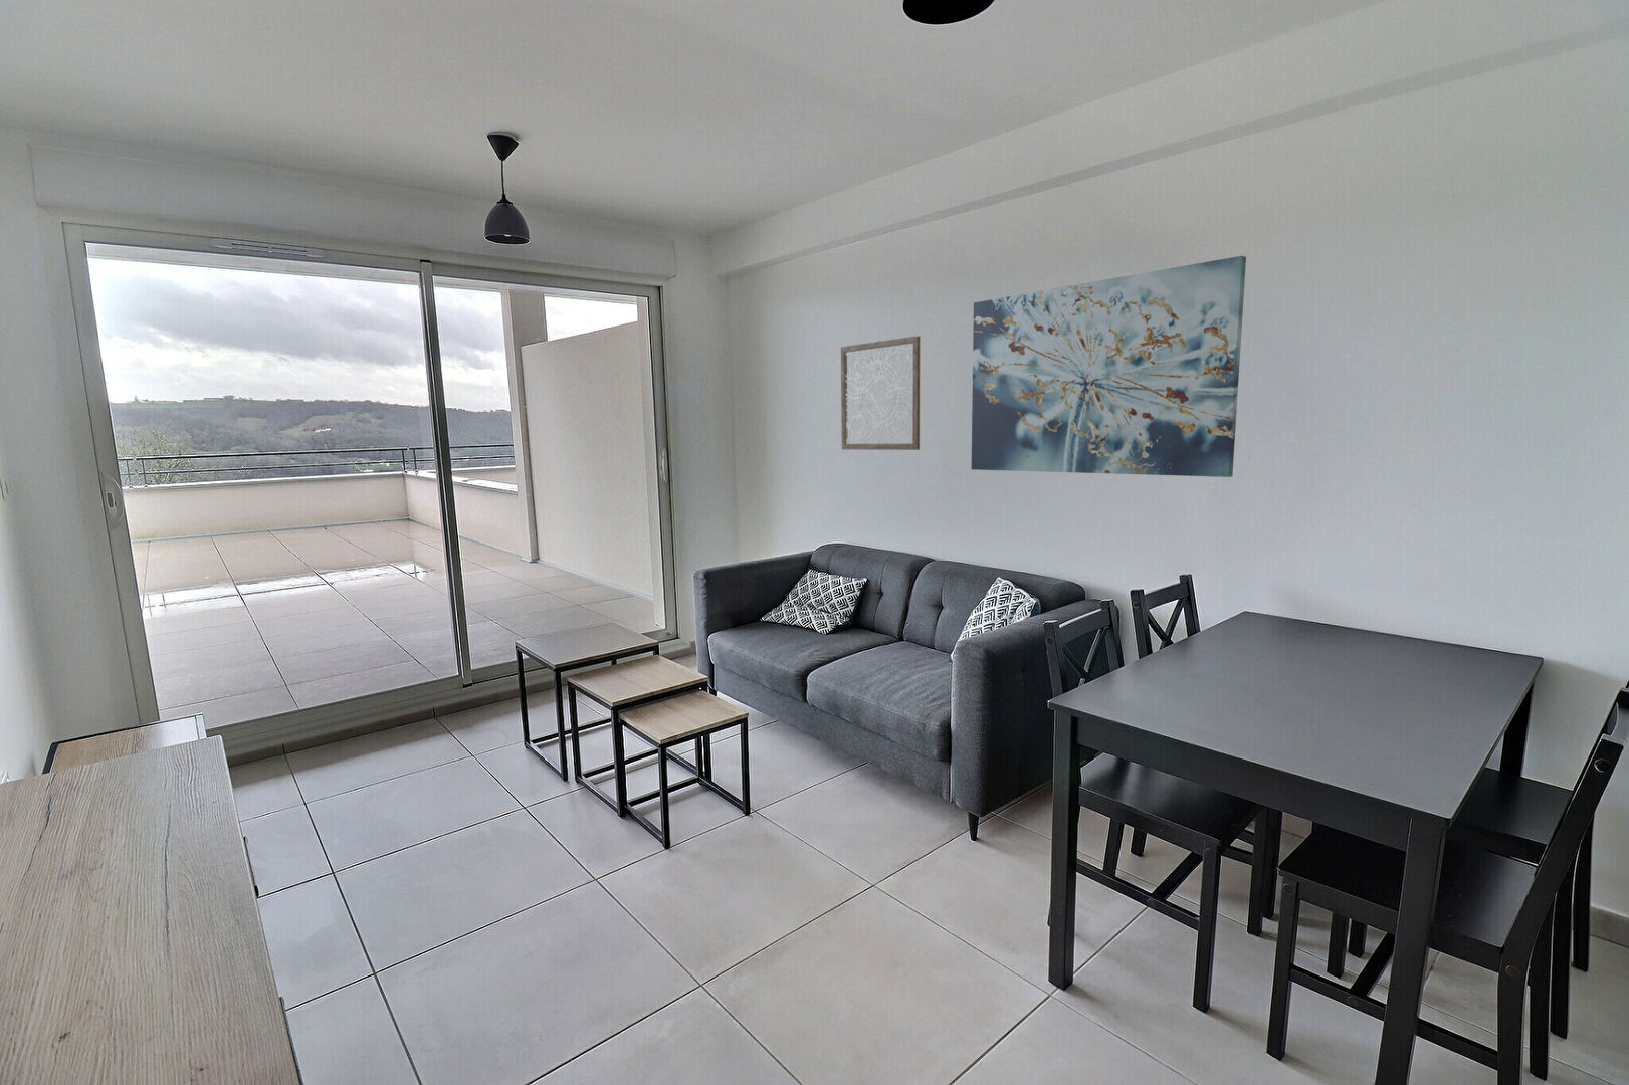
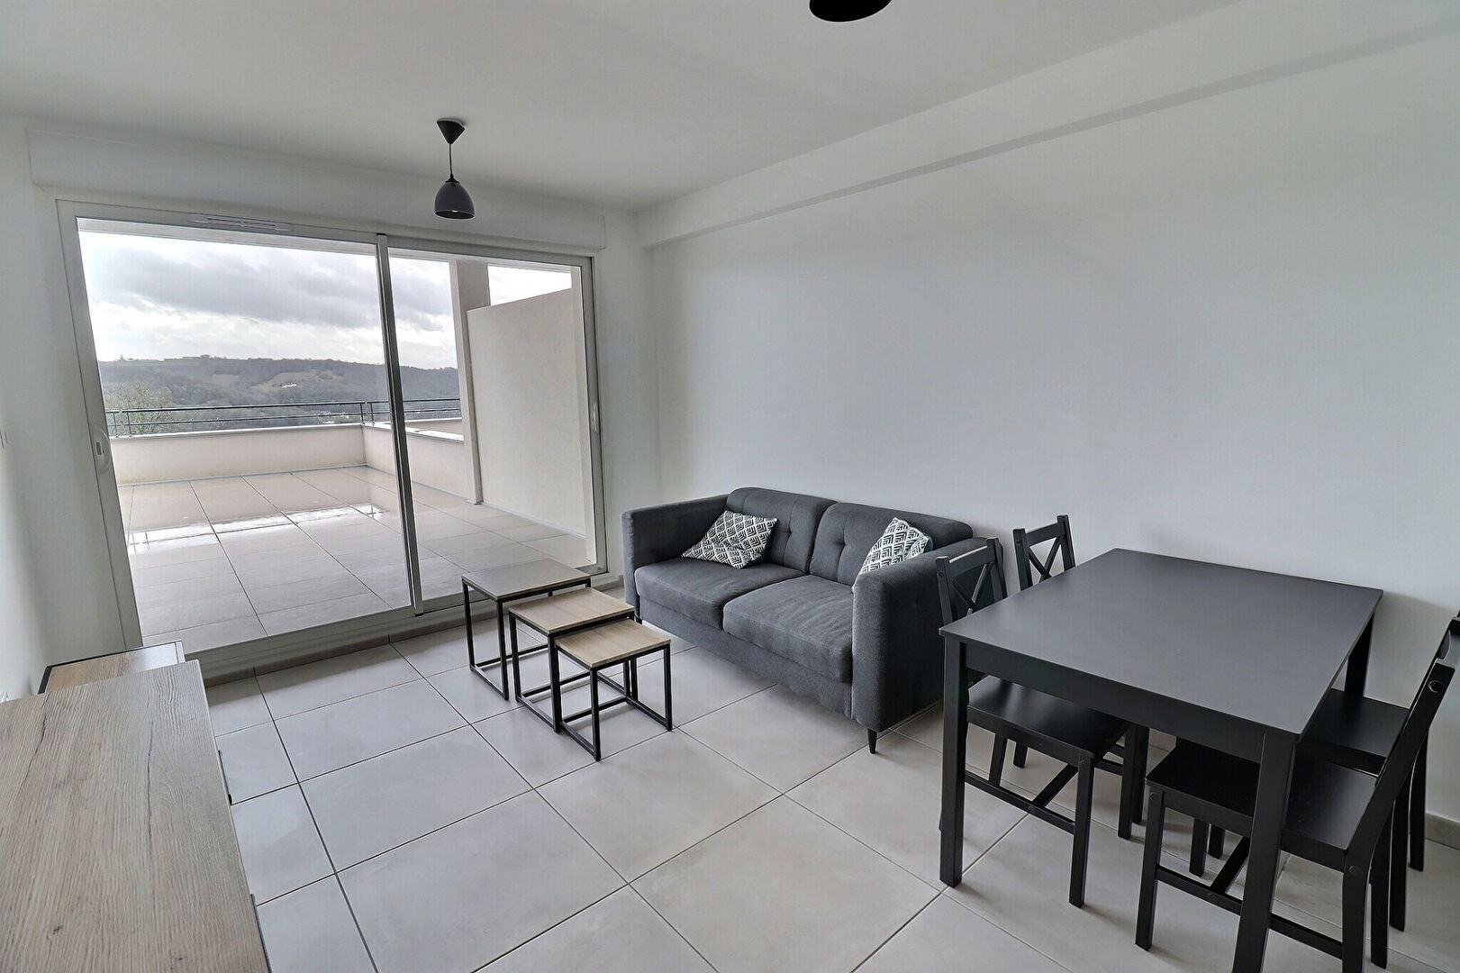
- wall art [970,256,1247,478]
- wall art [841,334,920,452]
